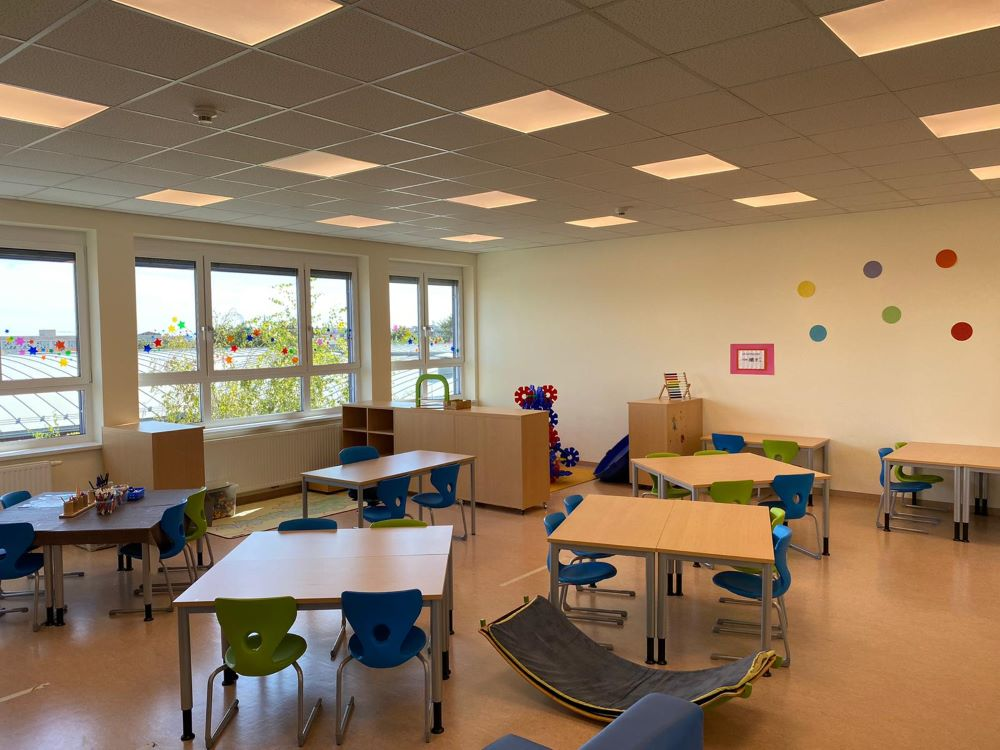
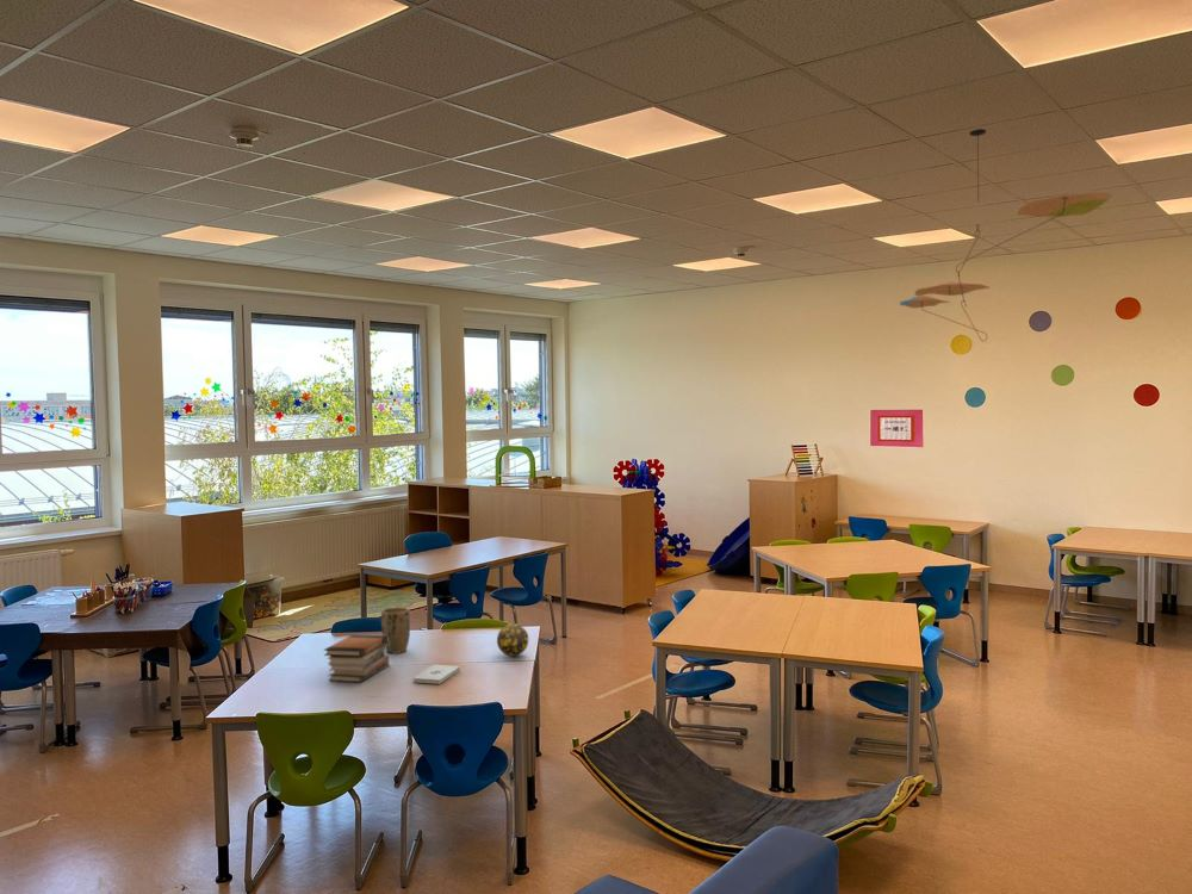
+ ceiling mobile [899,128,1112,342]
+ notepad [412,664,461,685]
+ decorative ball [496,622,530,658]
+ book stack [323,633,391,683]
+ plant pot [380,607,411,654]
